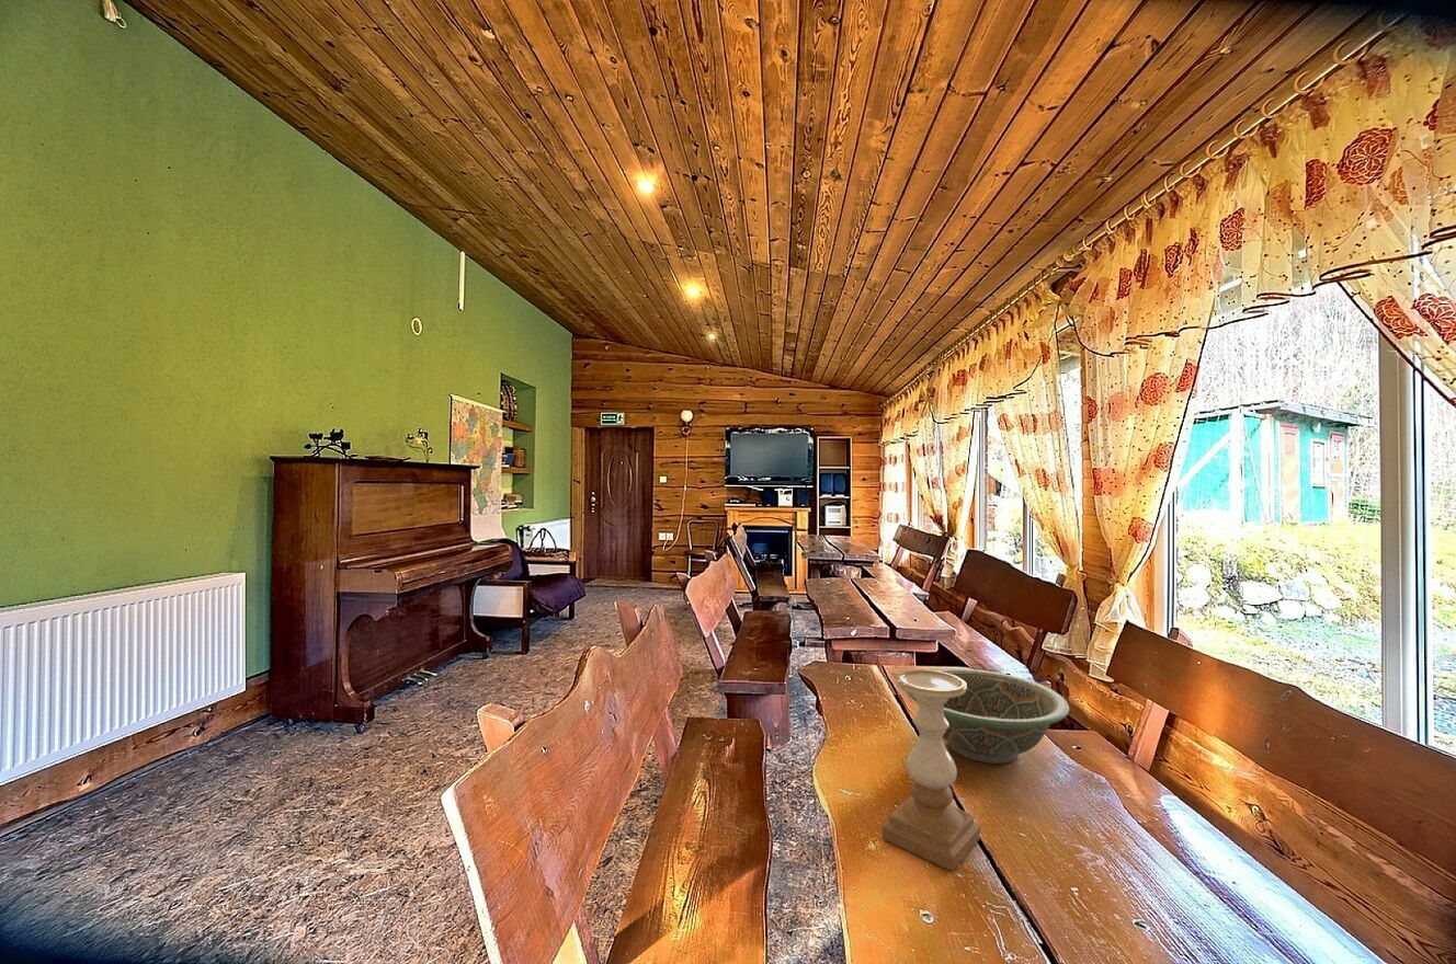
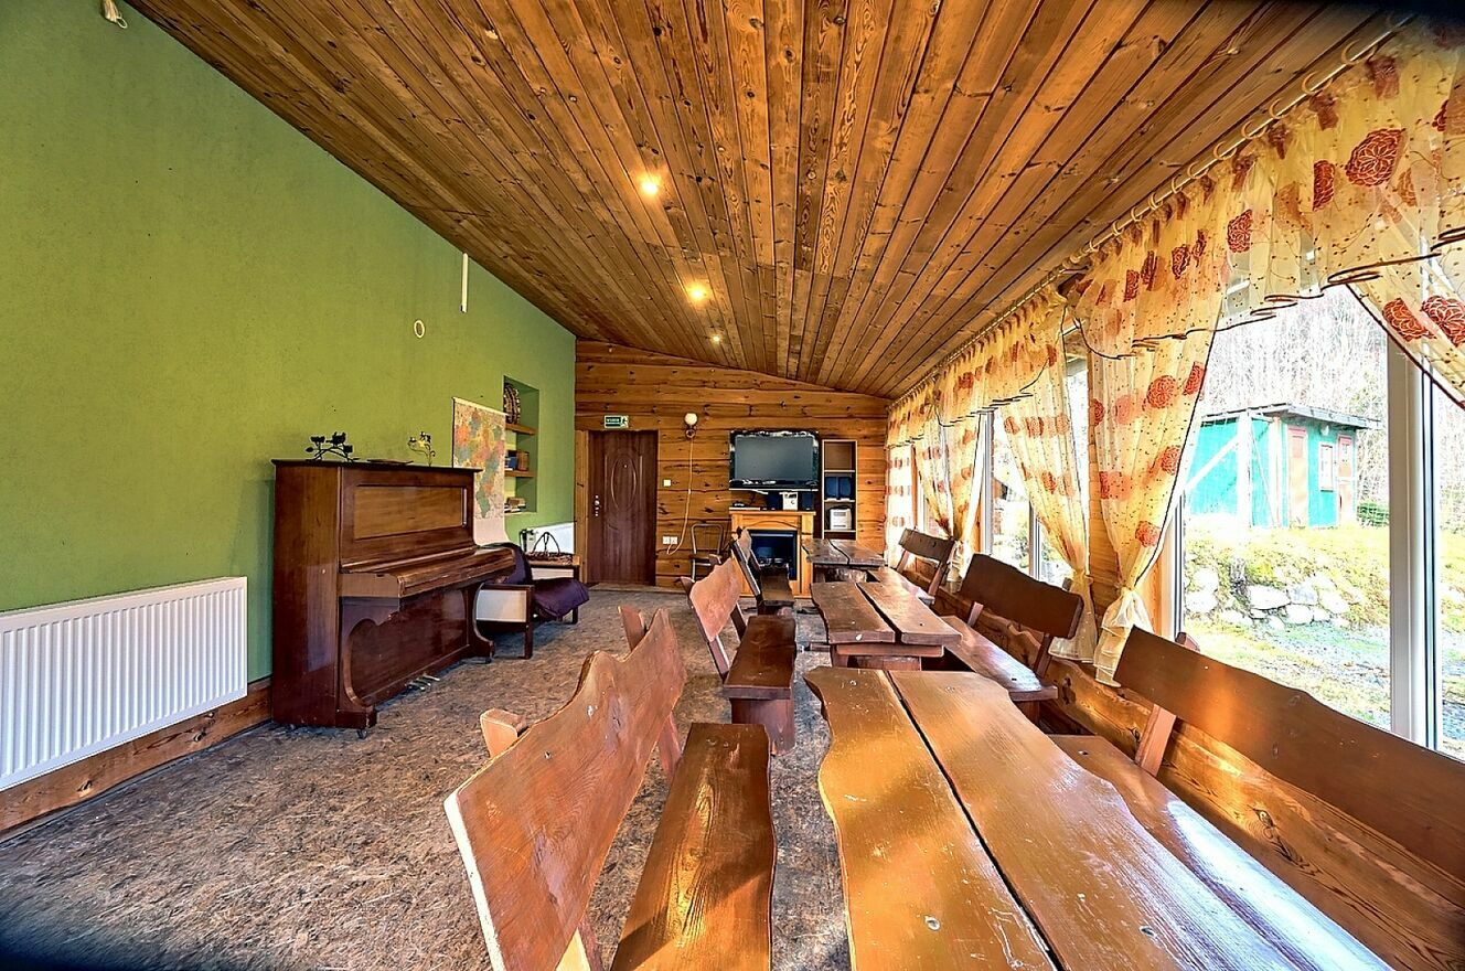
- decorative bowl [906,667,1070,765]
- candle holder [881,668,981,872]
